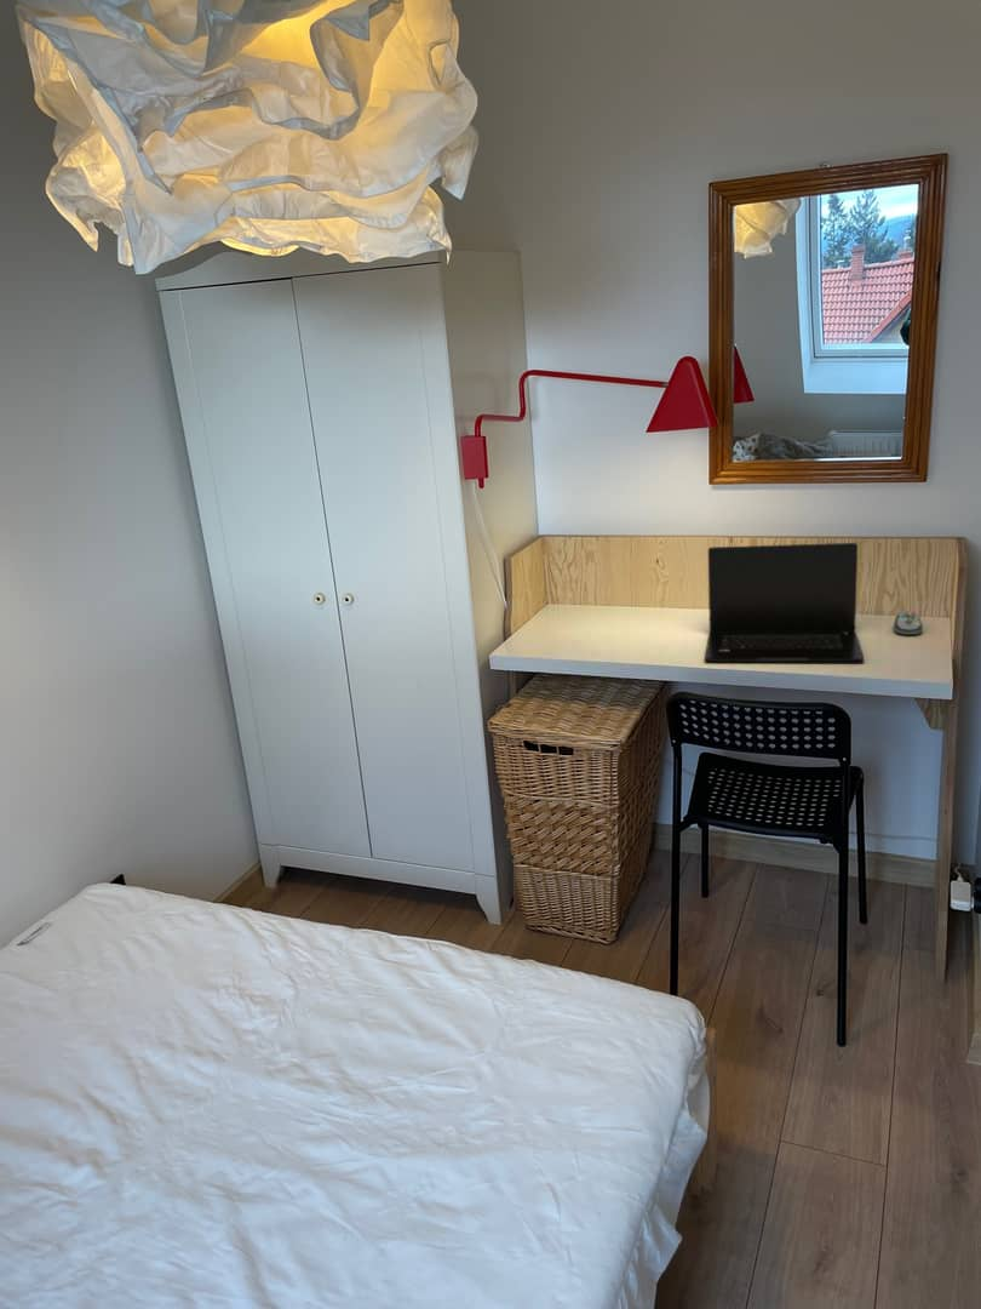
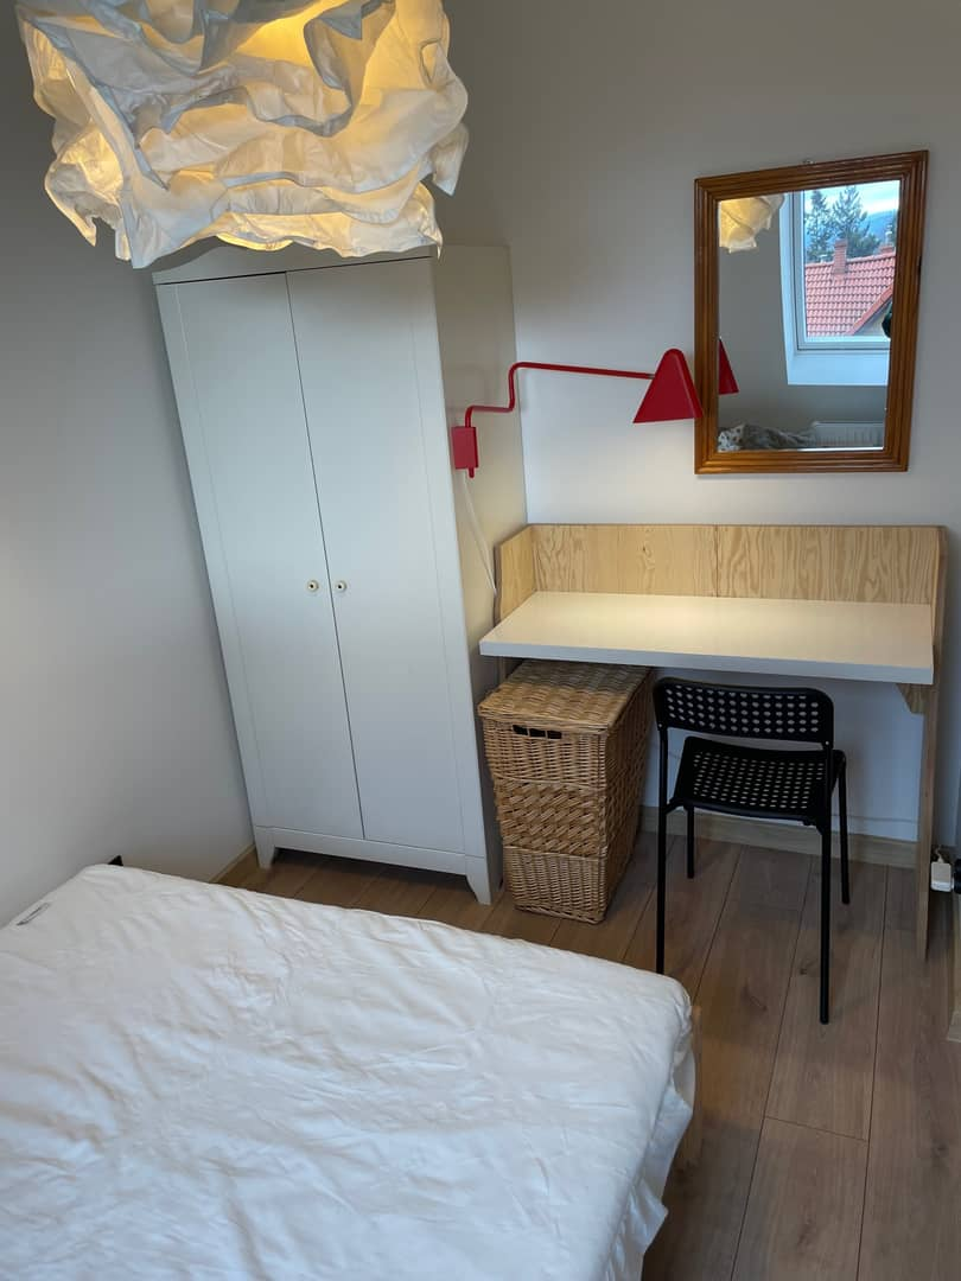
- computer mouse [893,611,924,636]
- laptop [704,542,865,663]
